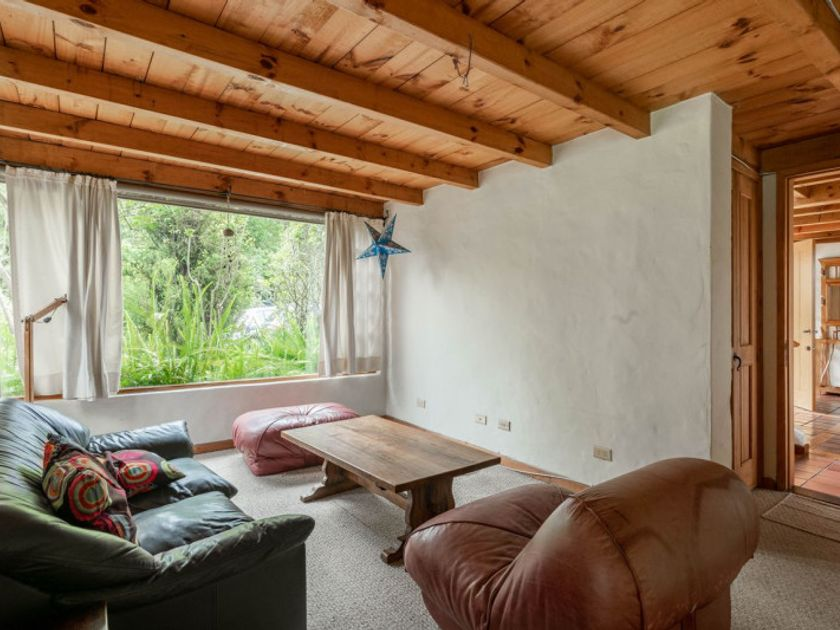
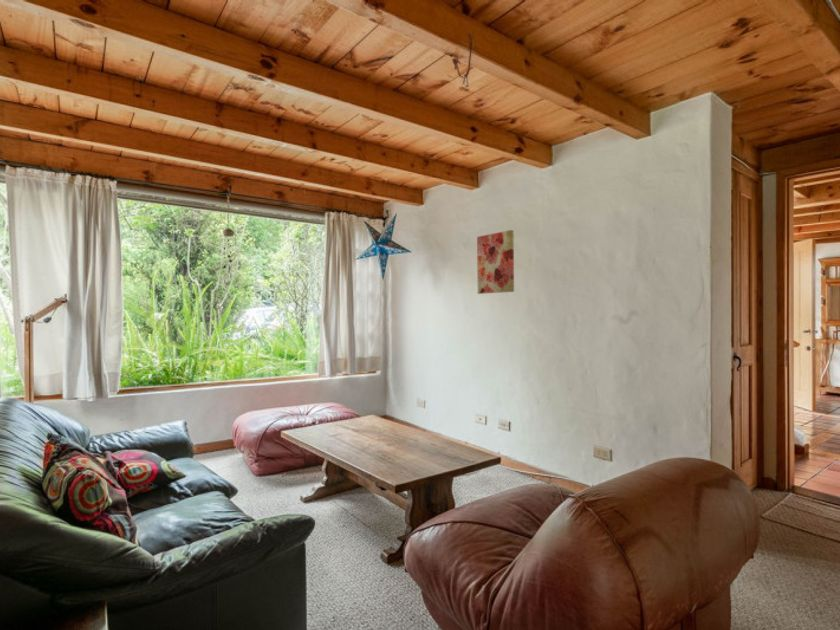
+ wall art [476,229,515,295]
